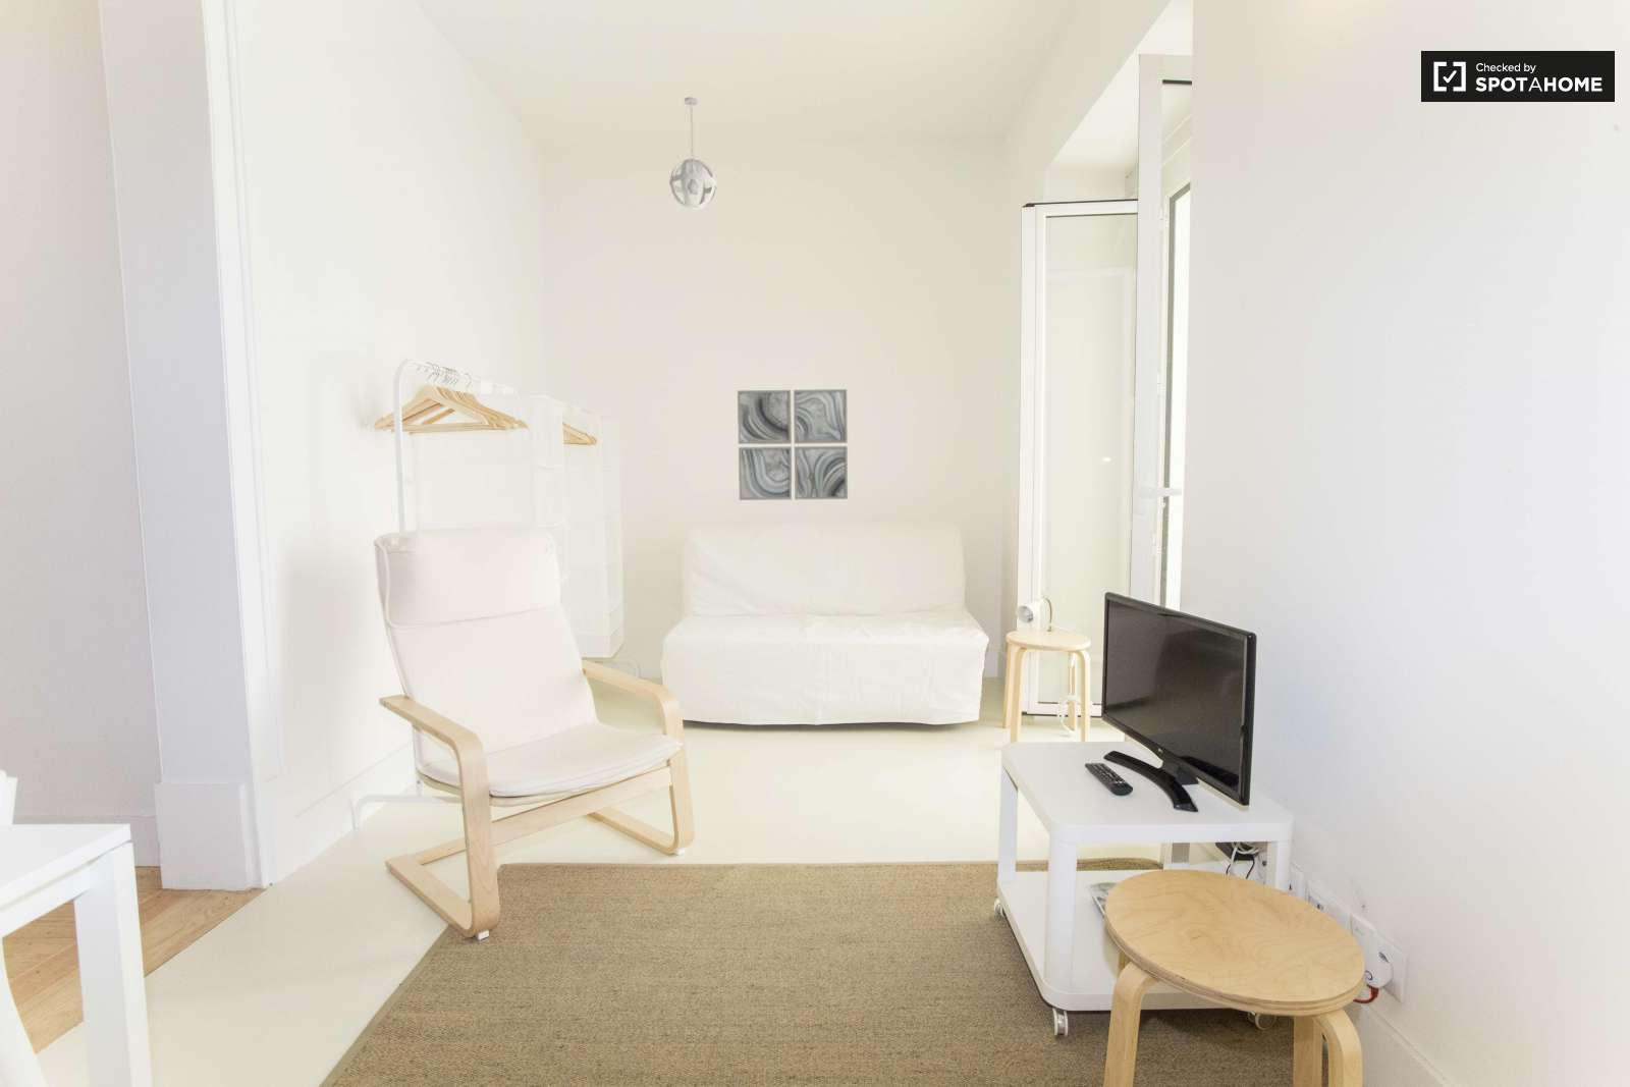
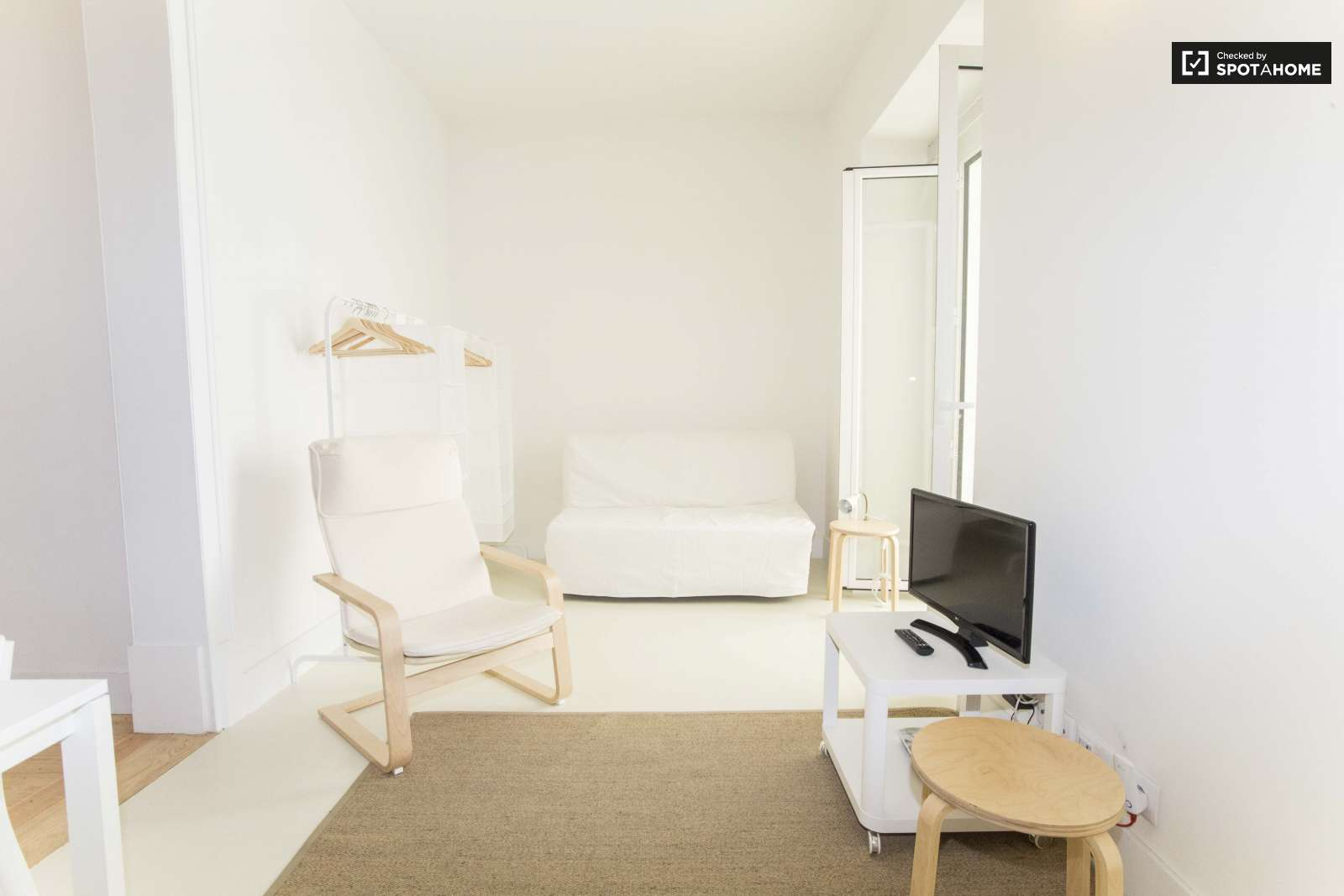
- pendant light [668,96,717,210]
- wall art [736,388,849,501]
